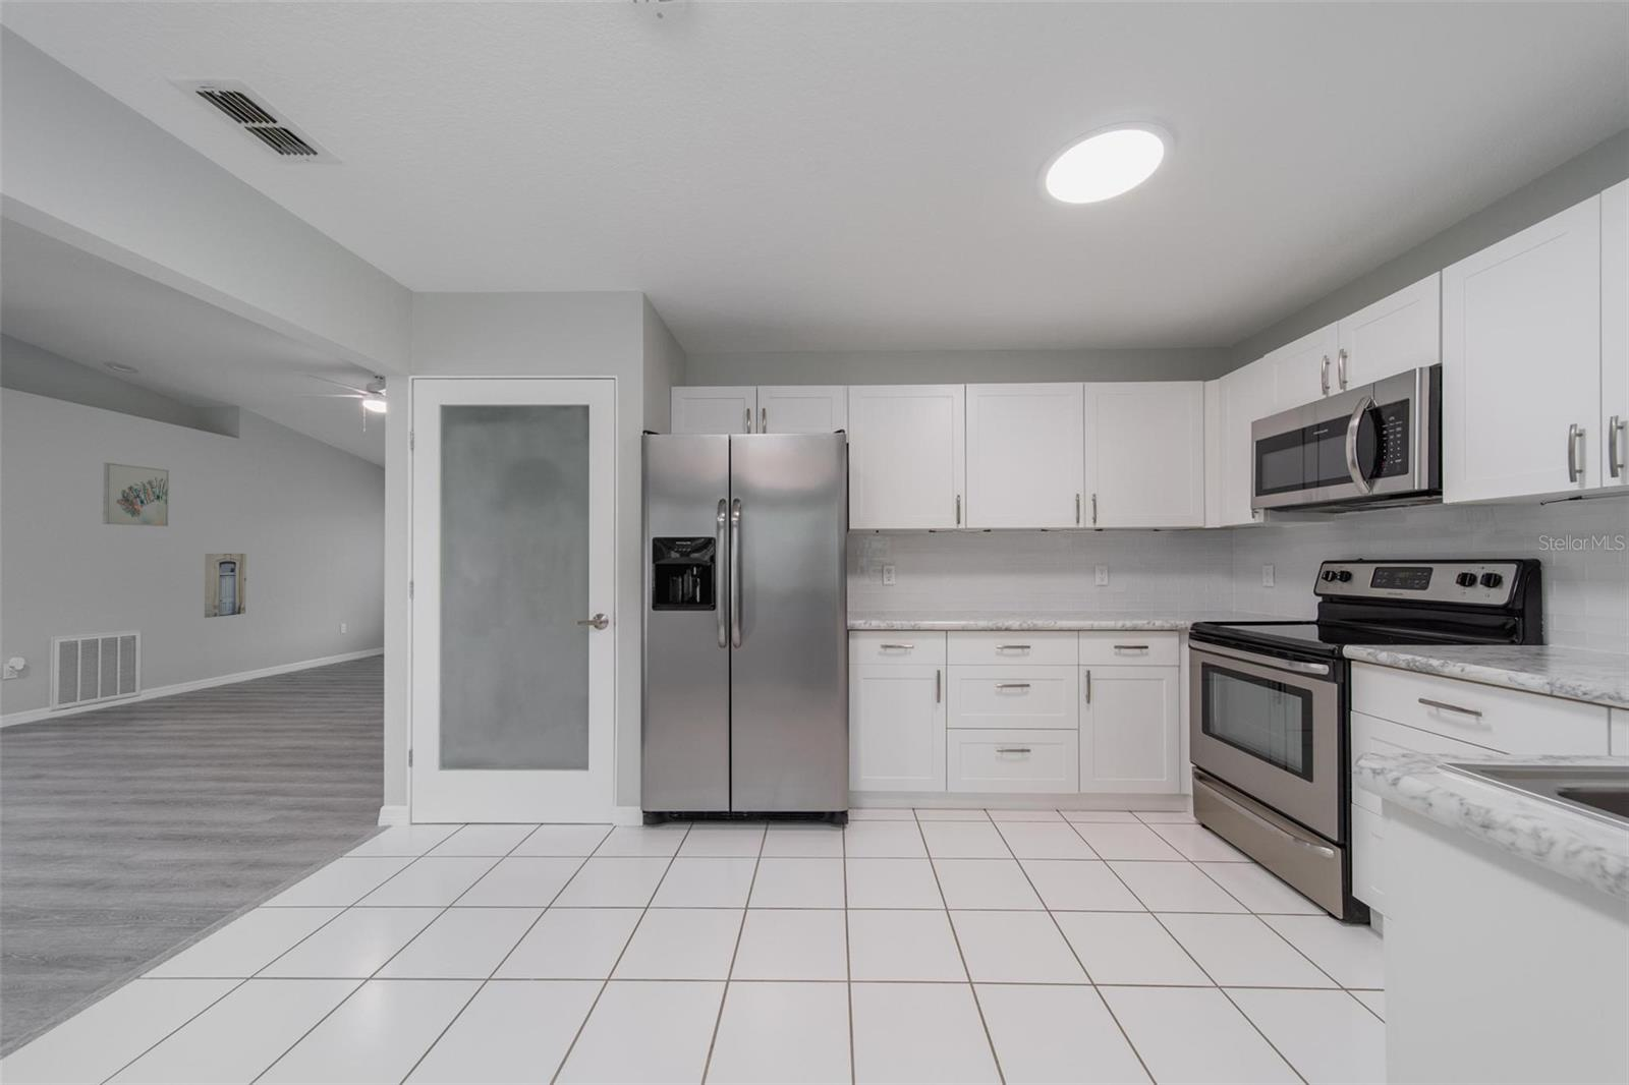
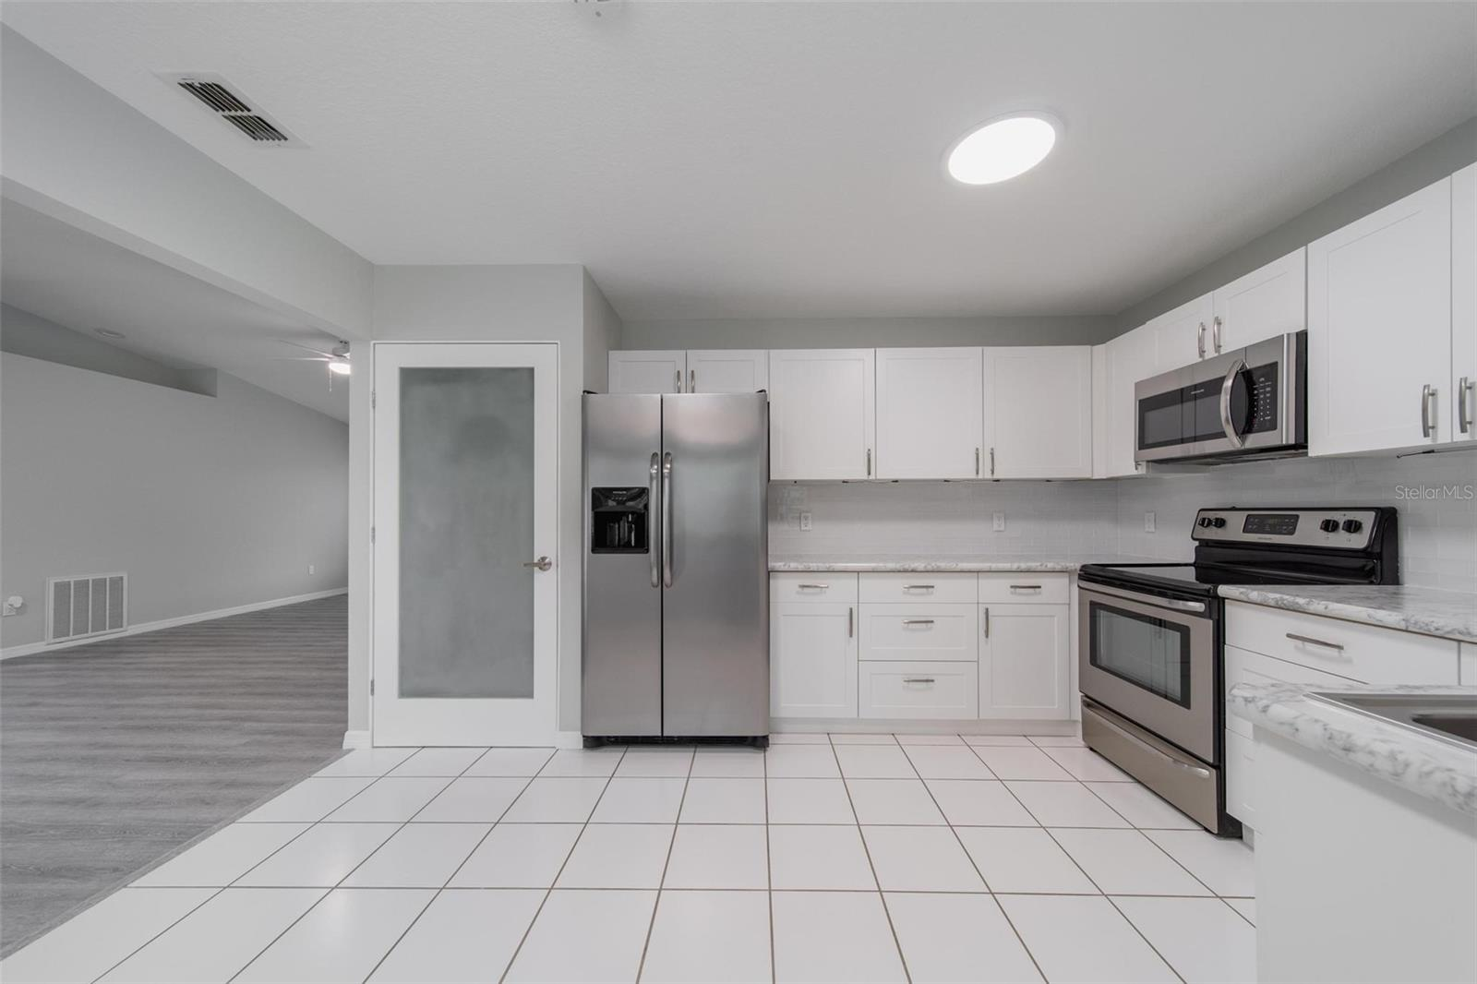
- wall art [203,552,247,619]
- wall art [102,463,170,527]
